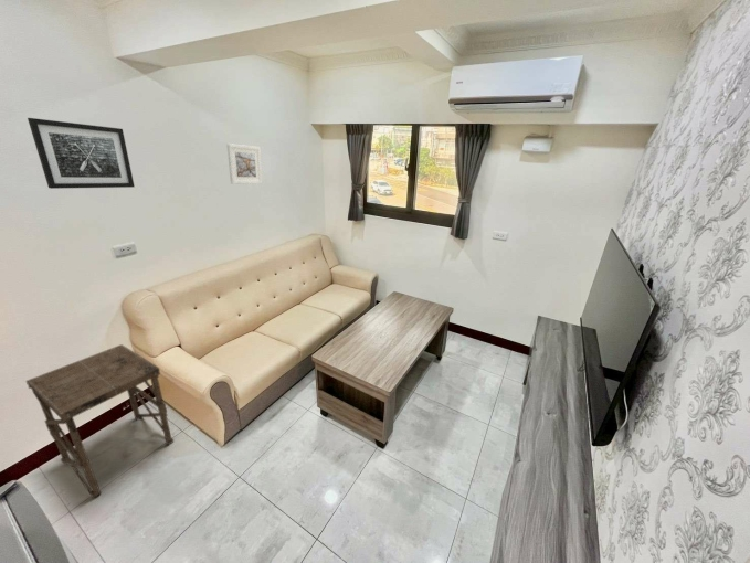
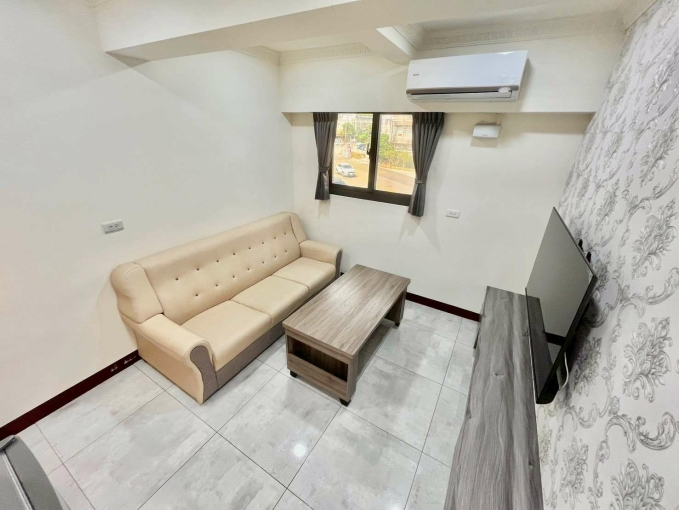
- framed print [225,142,263,185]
- side table [24,343,175,499]
- wall art [27,117,136,190]
